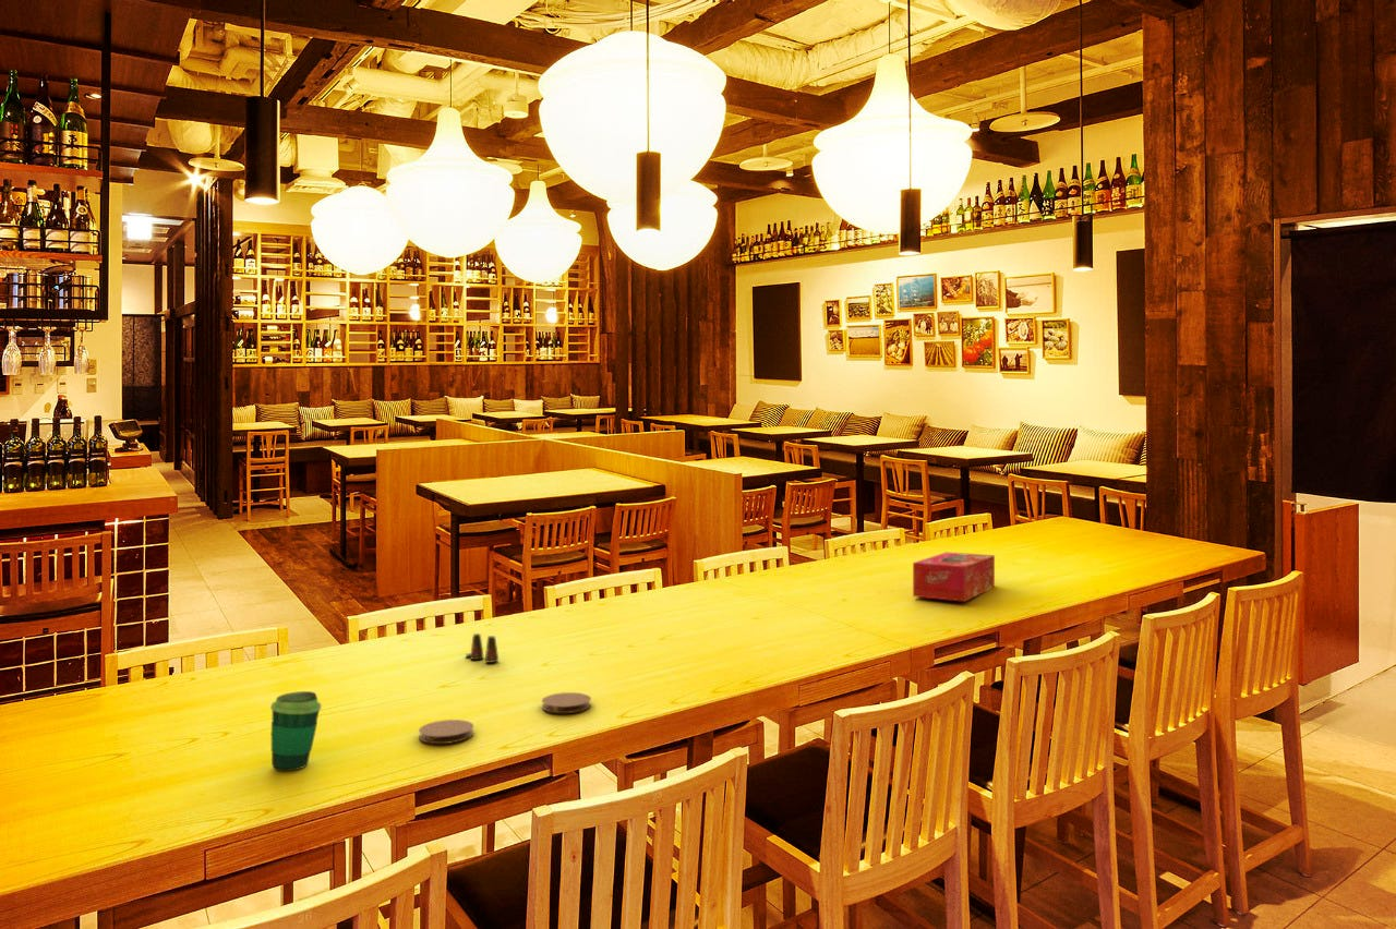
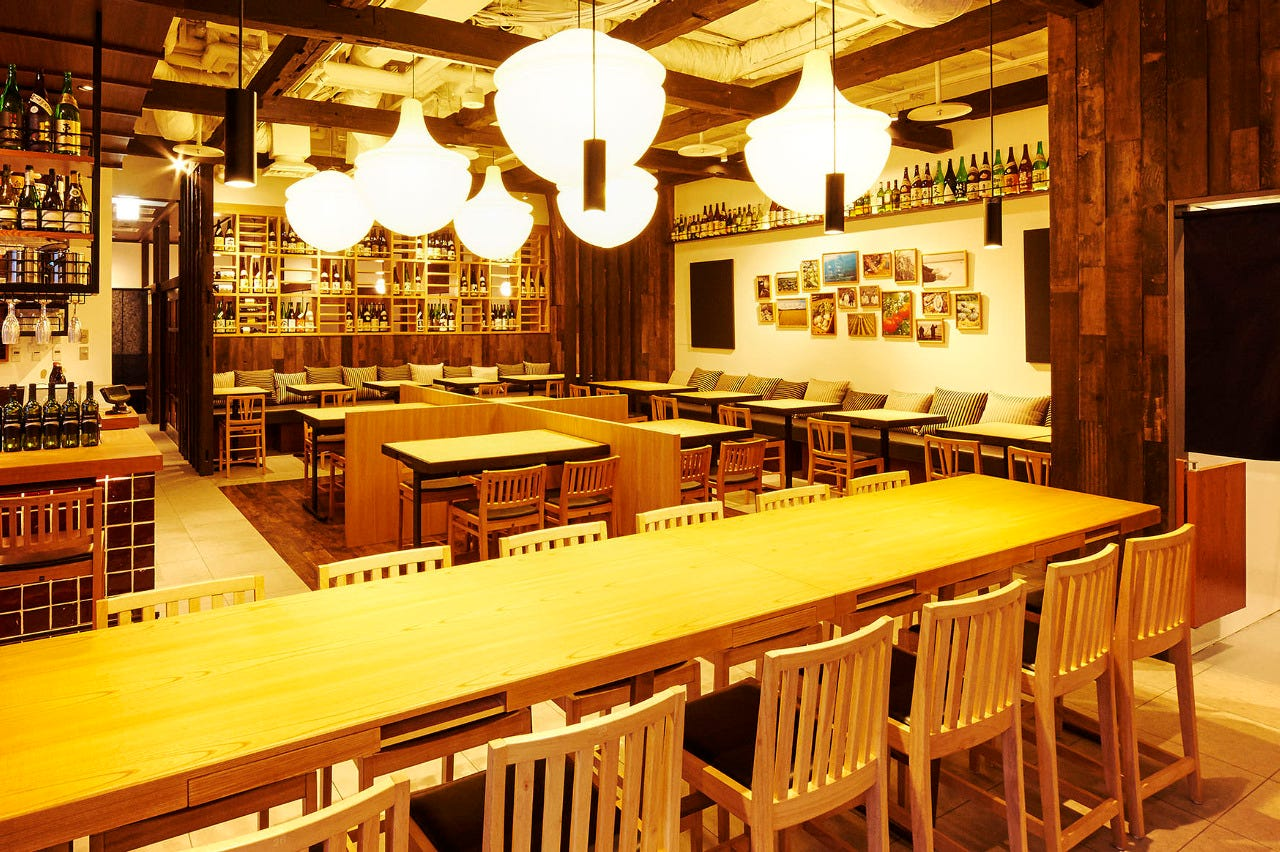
- salt shaker [465,632,500,664]
- tissue box [912,551,996,603]
- coaster [541,691,592,714]
- cup [269,690,322,772]
- coaster [418,719,474,745]
